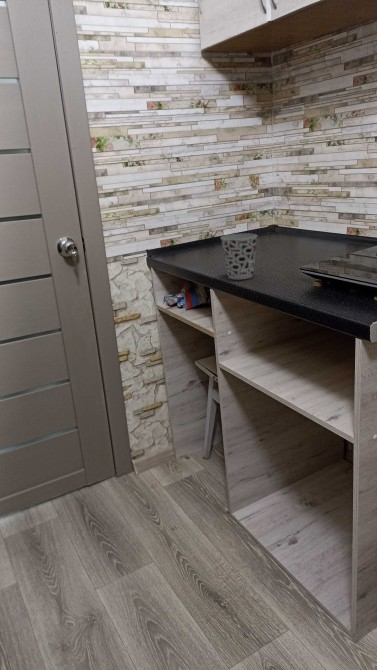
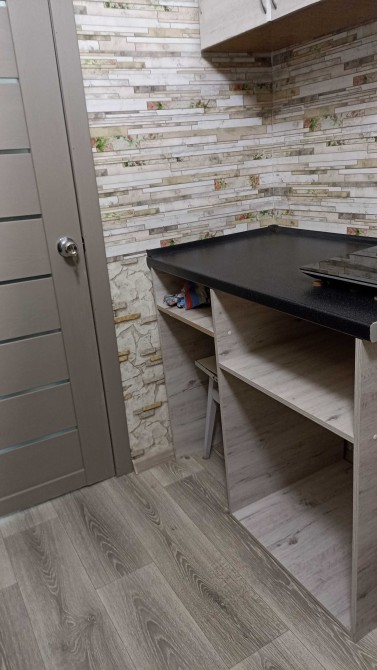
- cup [220,232,258,281]
